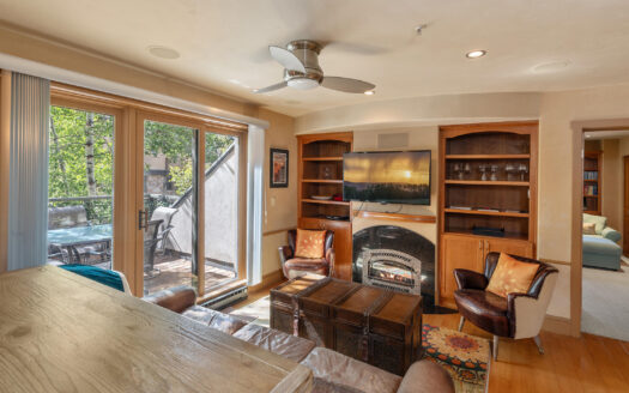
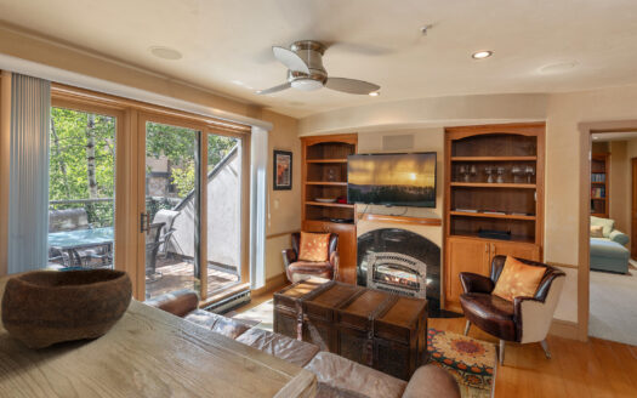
+ bowl [0,267,133,349]
